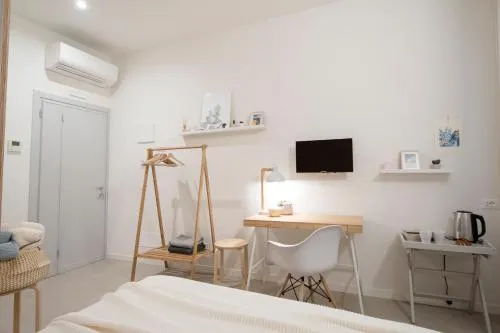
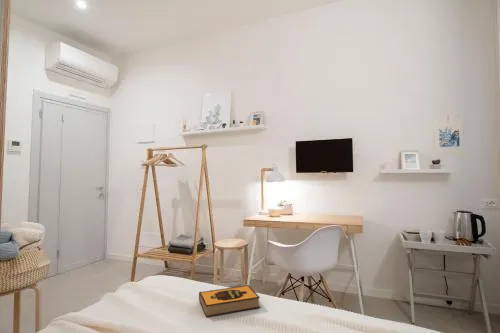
+ hardback book [198,284,261,318]
